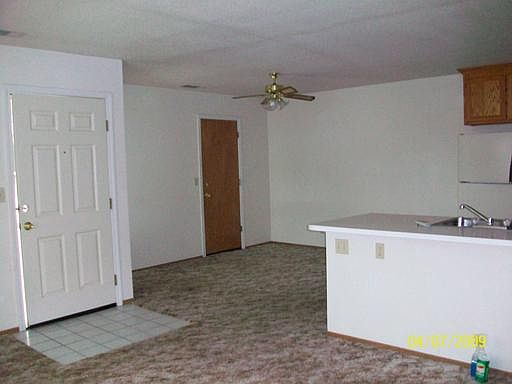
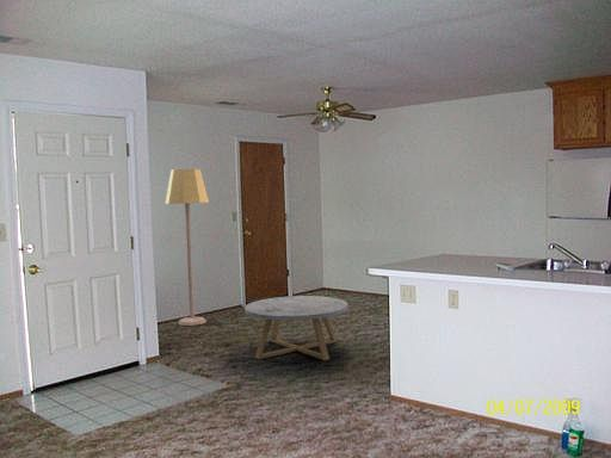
+ lamp [165,168,210,327]
+ coffee table [243,295,350,361]
